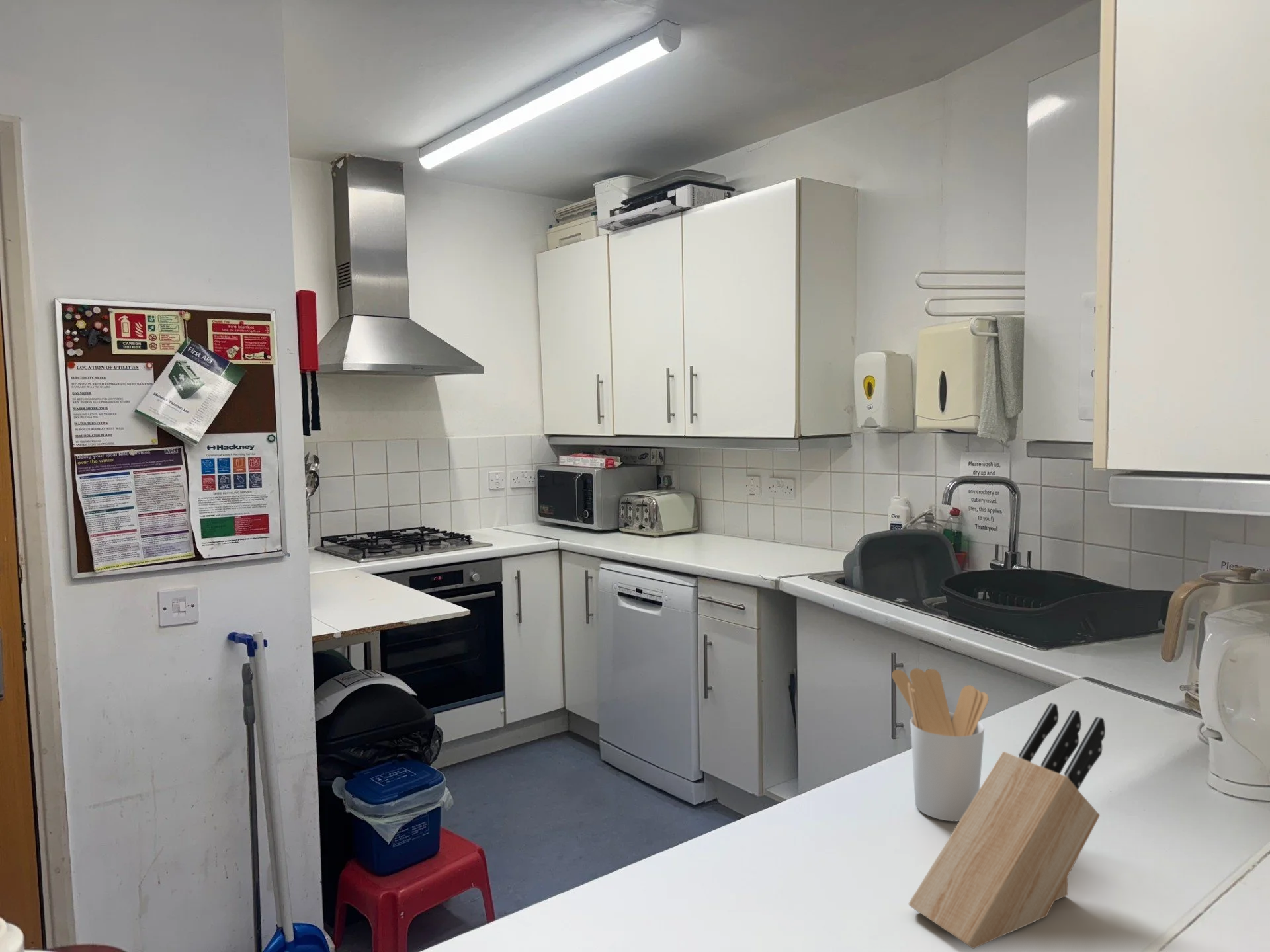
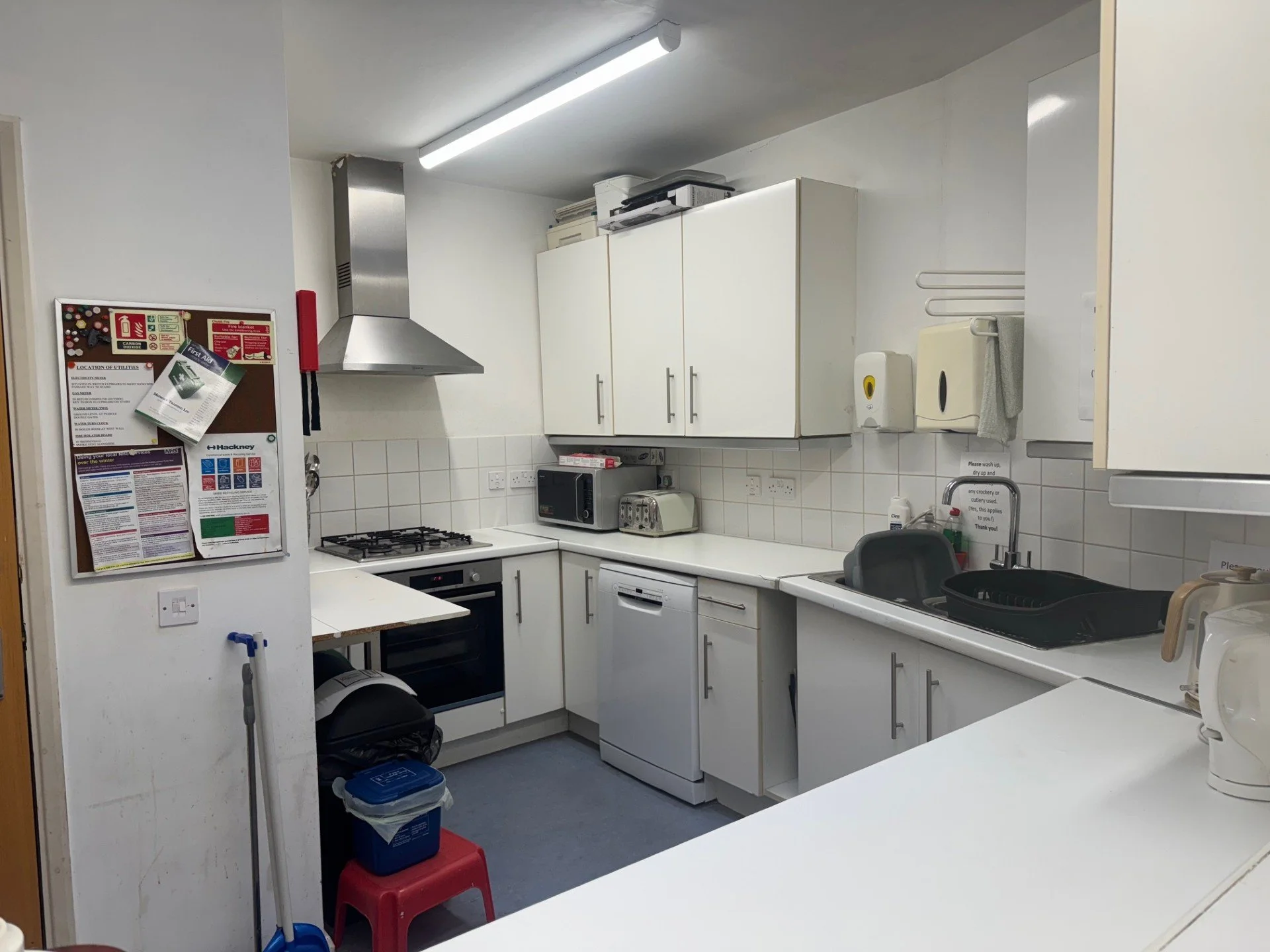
- knife block [908,702,1106,949]
- utensil holder [891,668,990,822]
